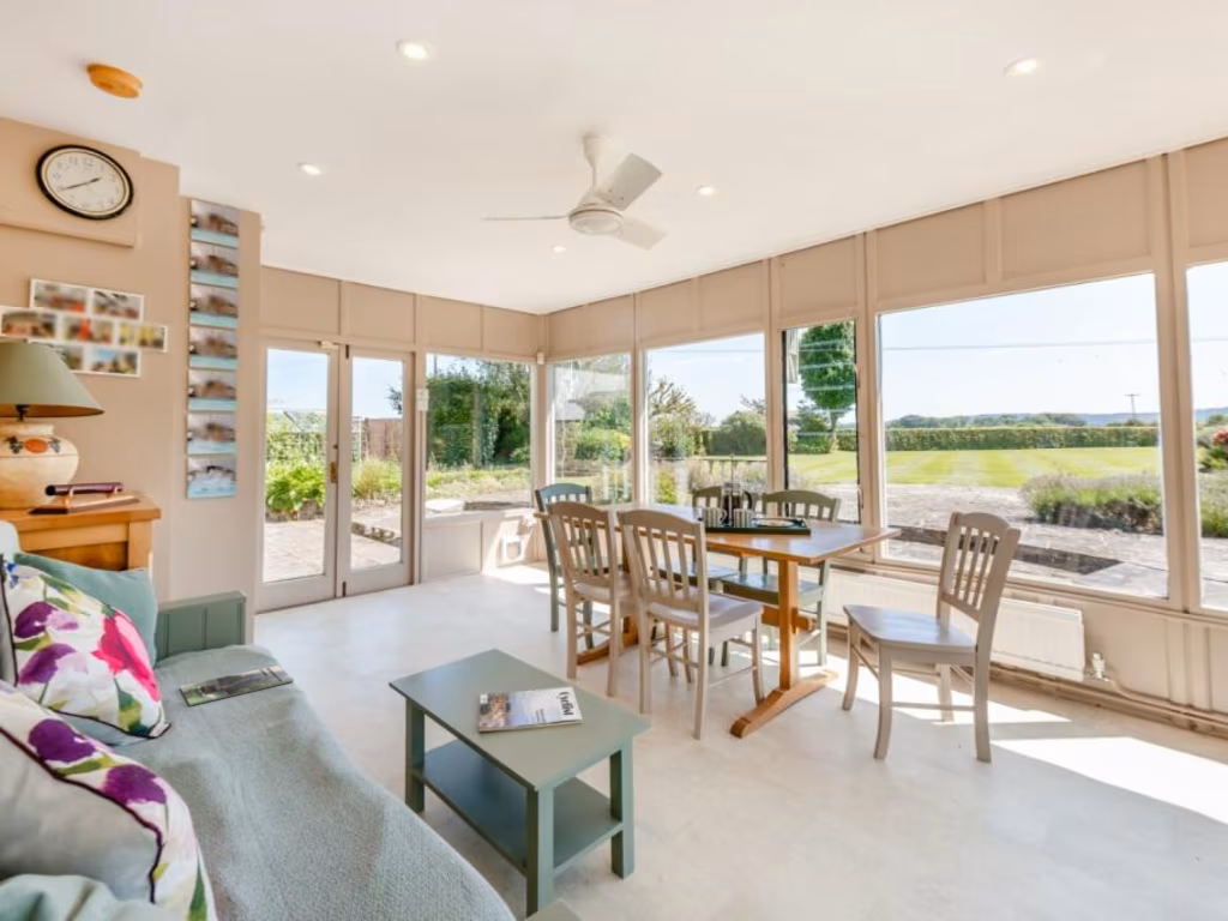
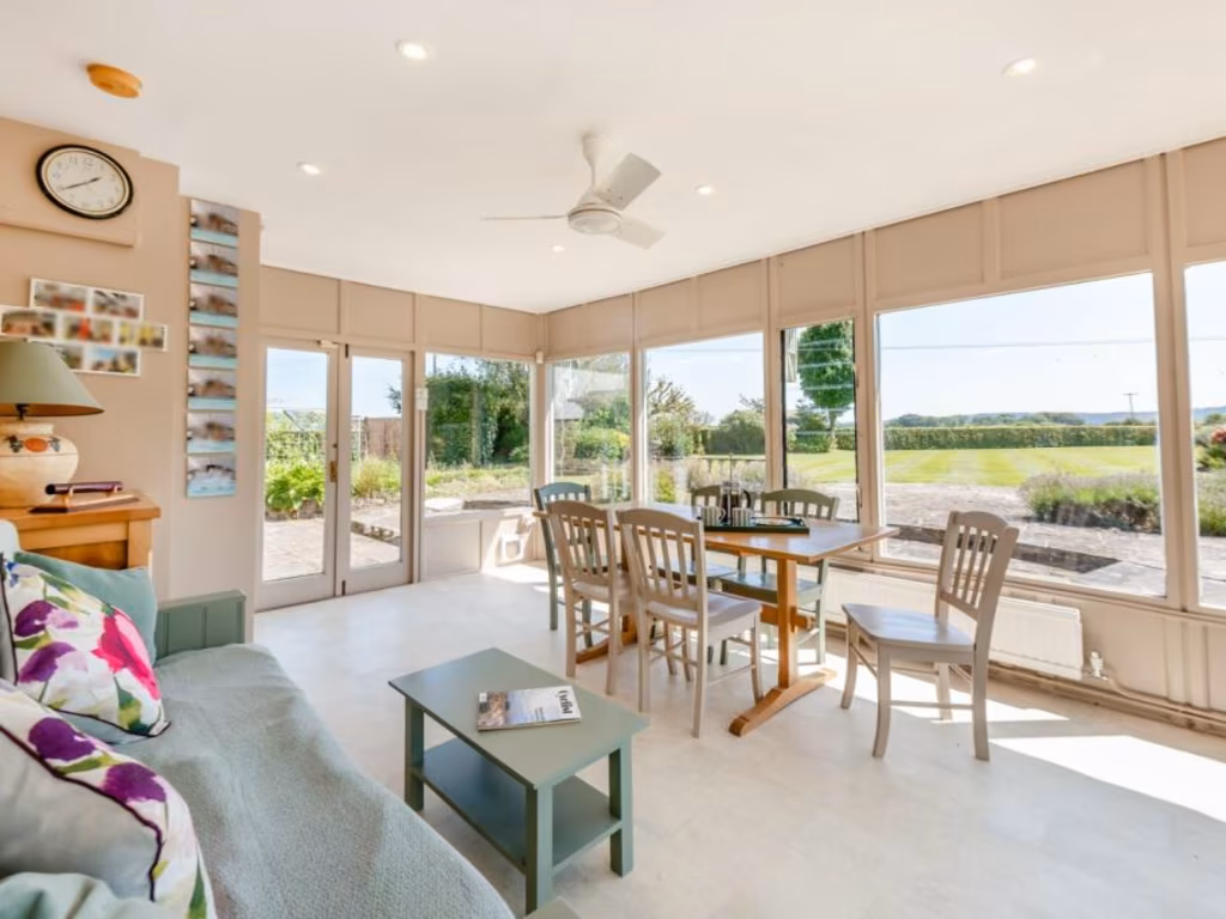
- magazine [179,664,295,708]
